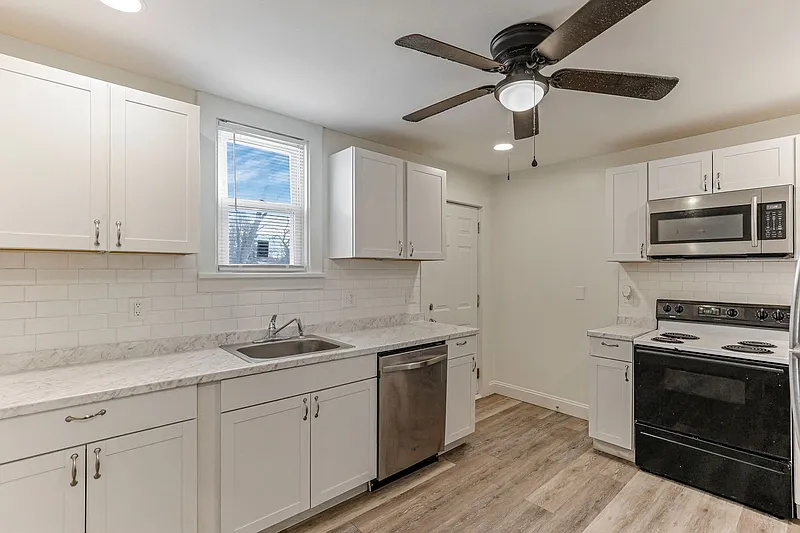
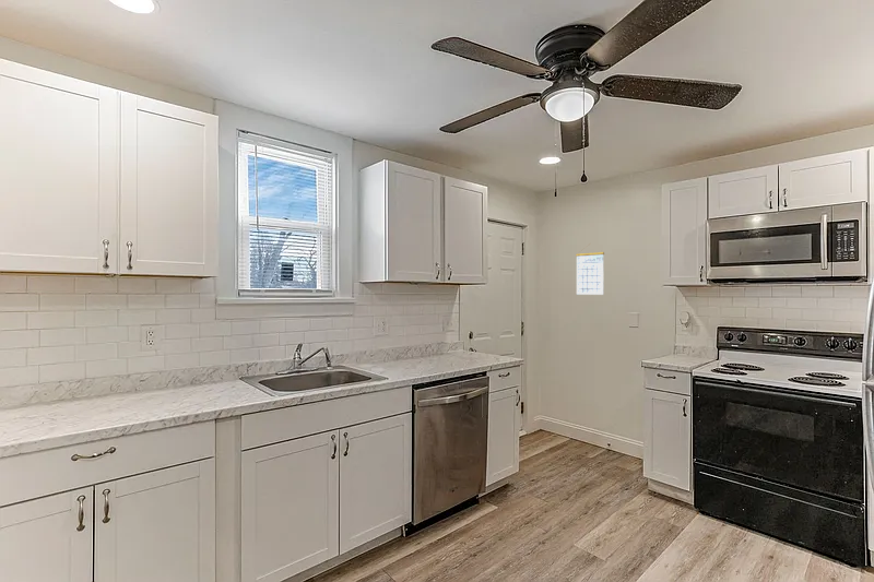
+ calendar [575,244,605,296]
